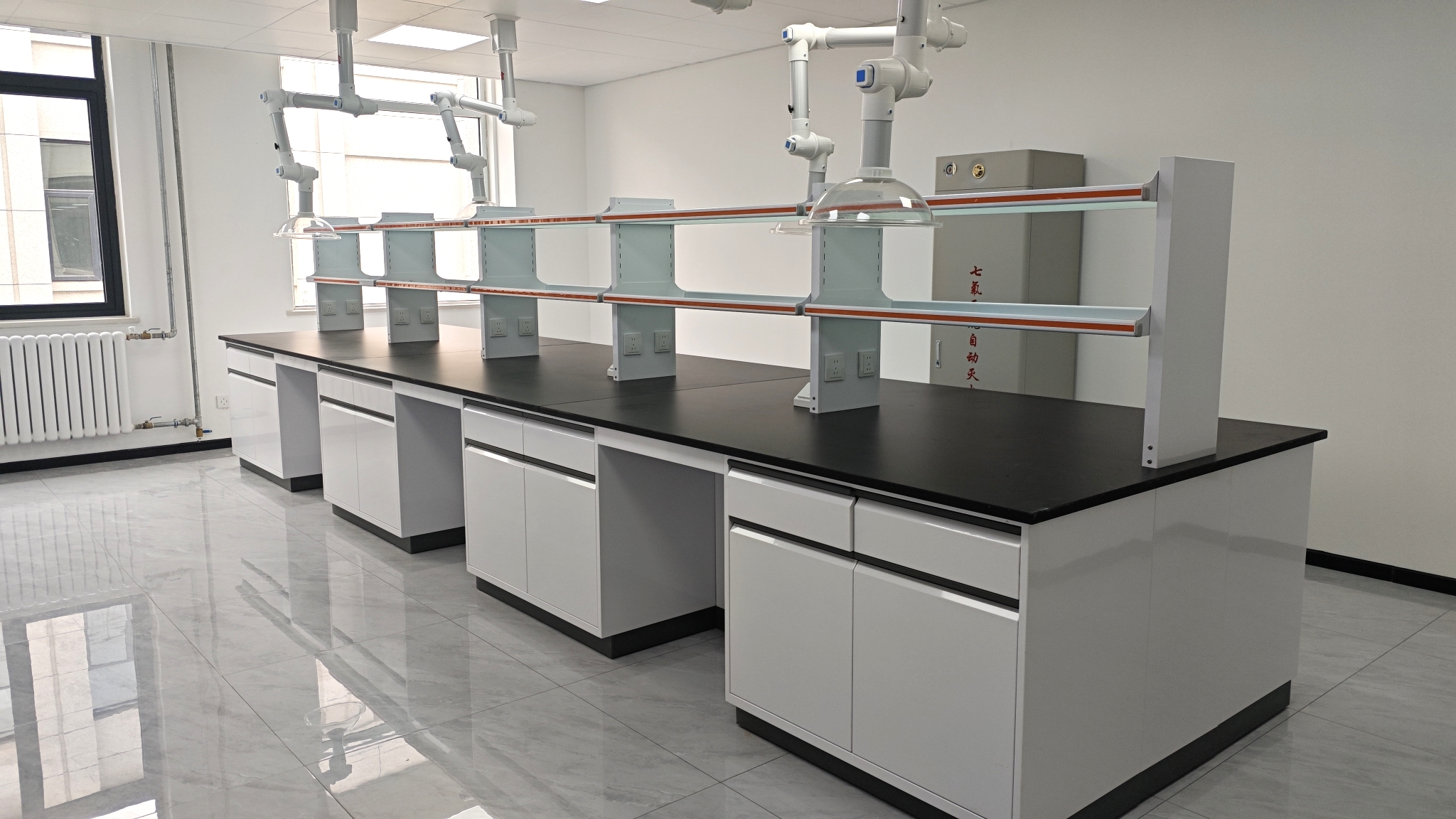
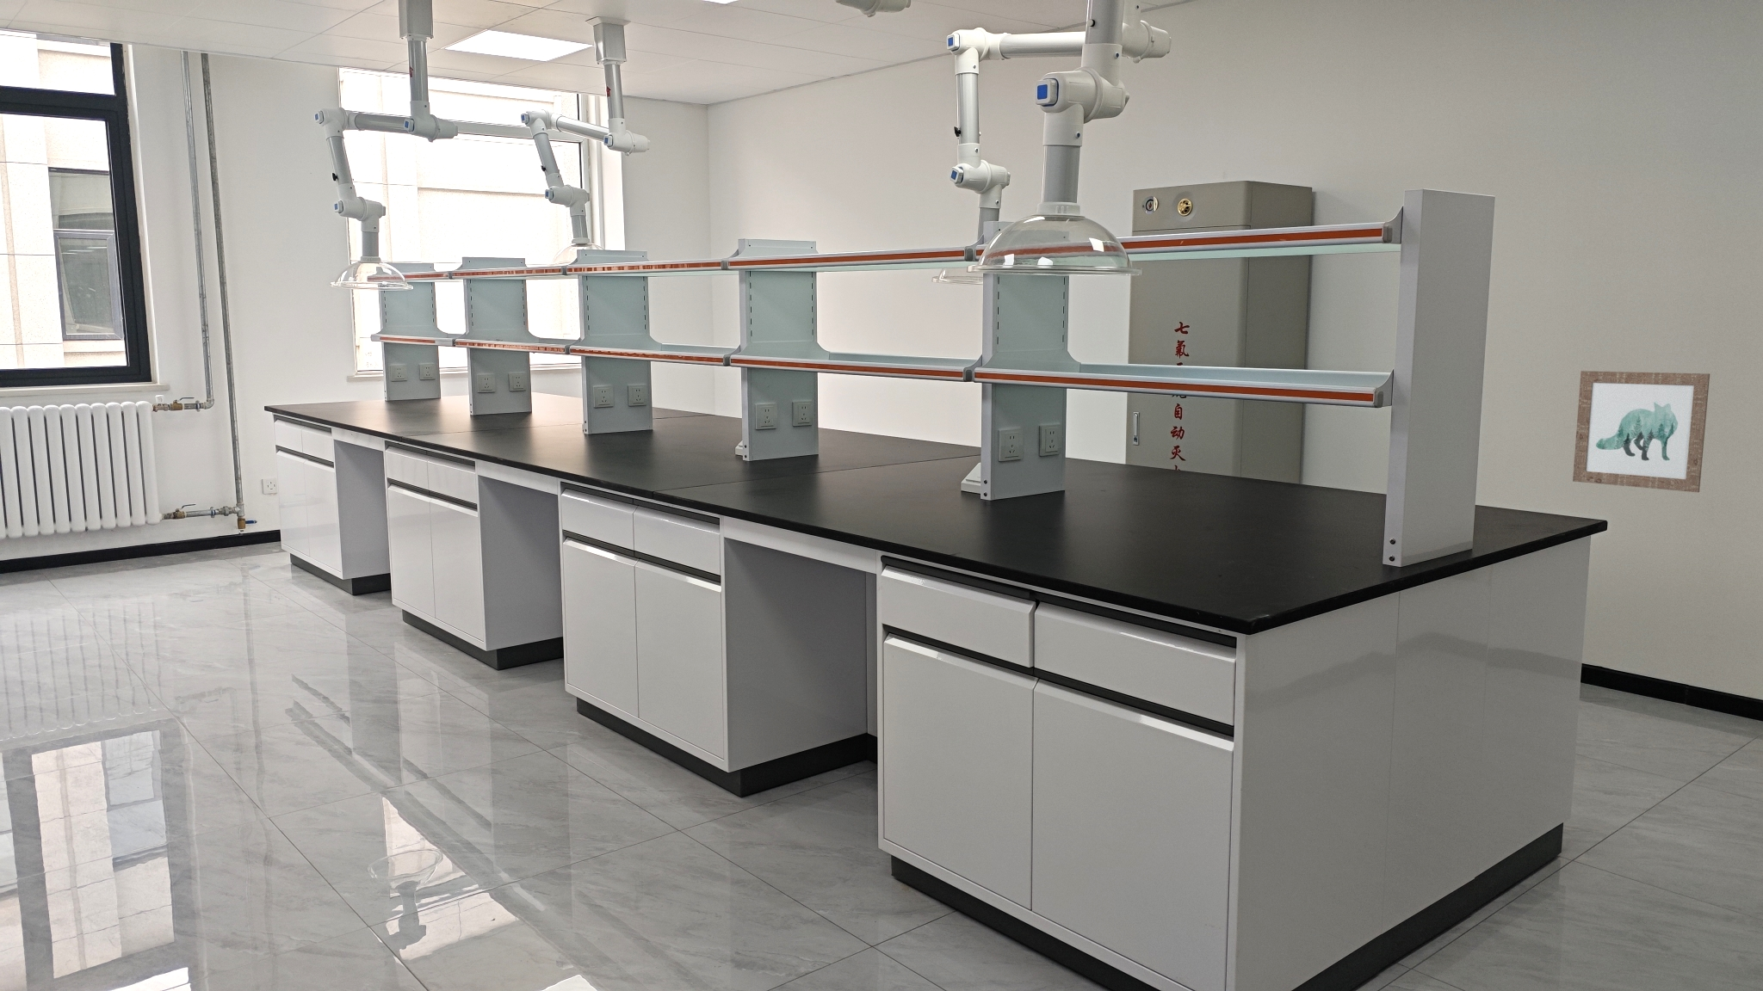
+ wall art [1572,370,1711,492]
